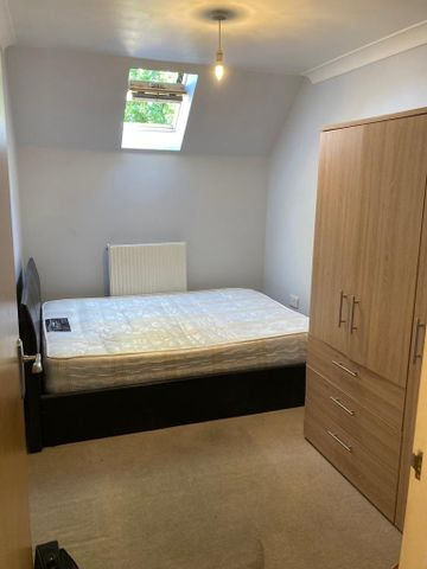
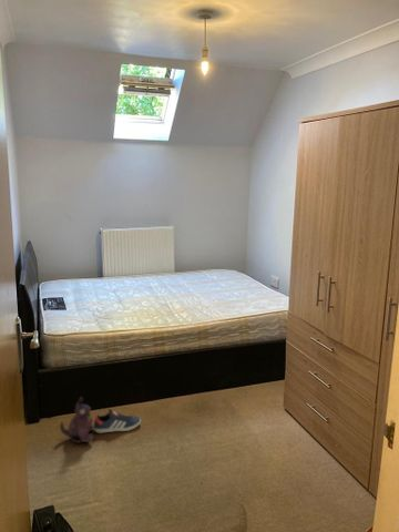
+ sneaker [93,408,142,434]
+ plush toy [59,396,94,443]
